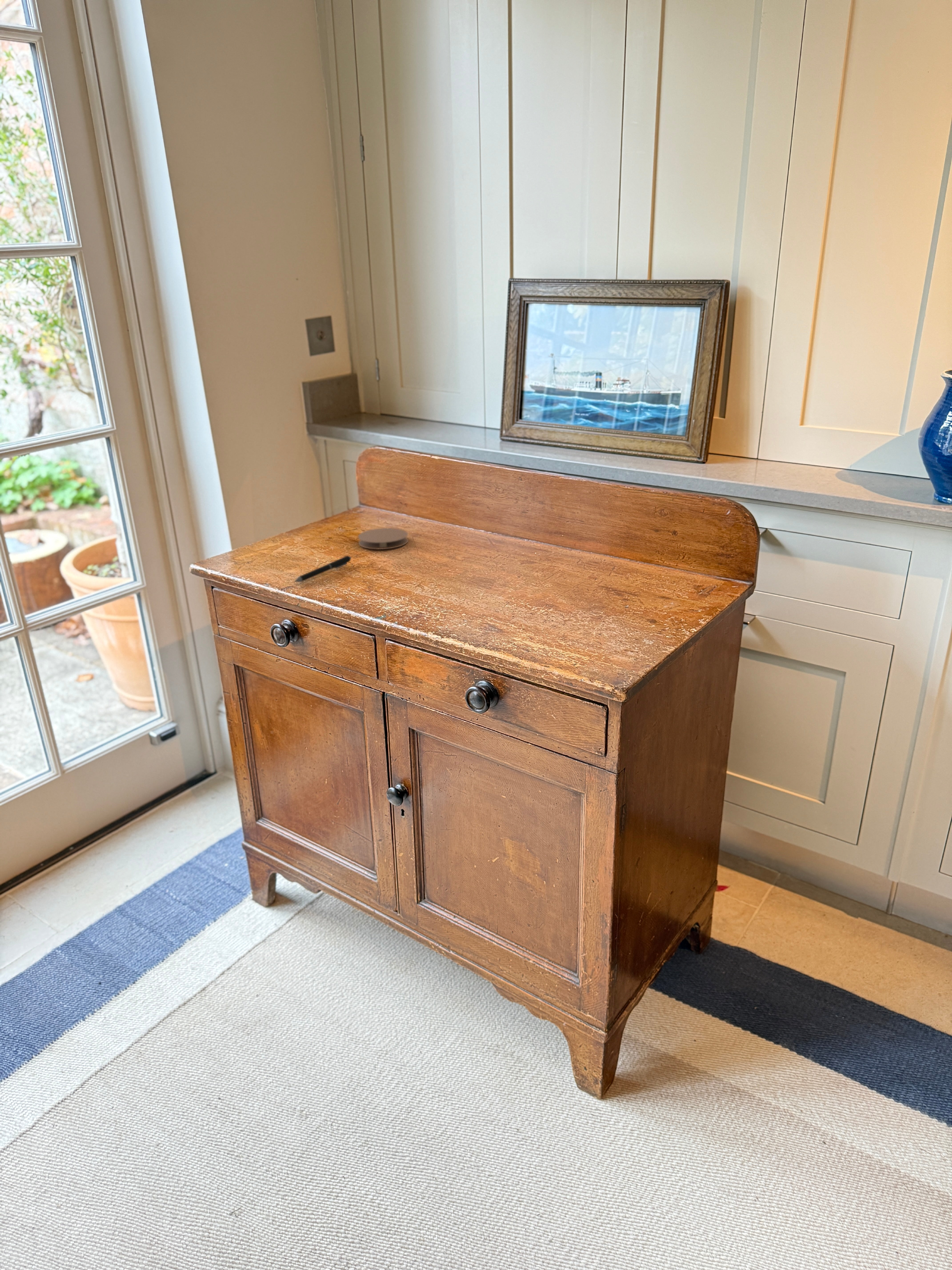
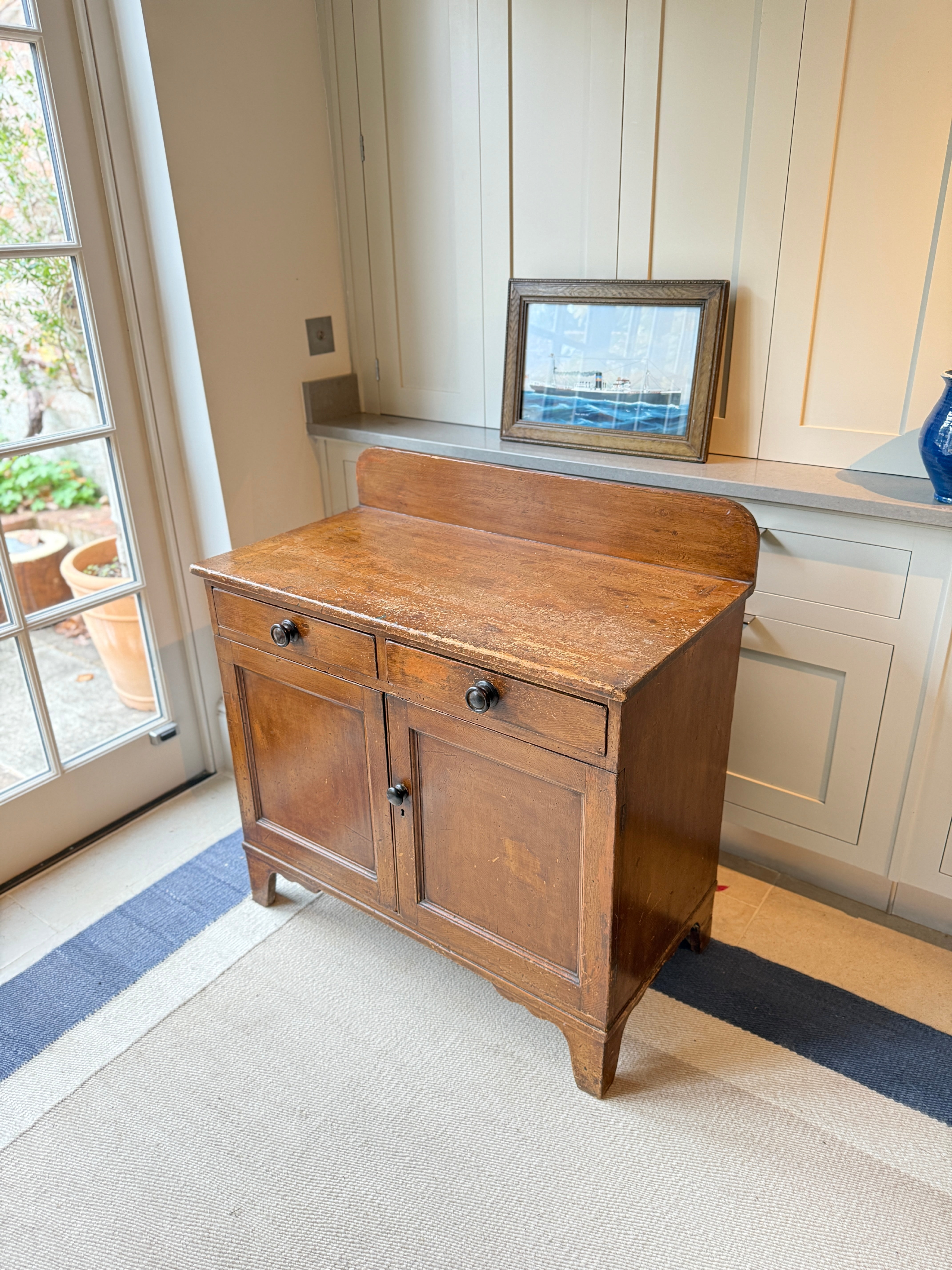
- pen [293,555,351,583]
- coaster [358,528,408,550]
